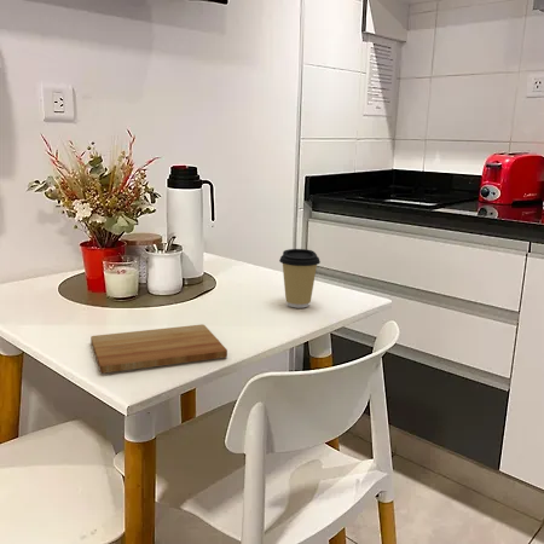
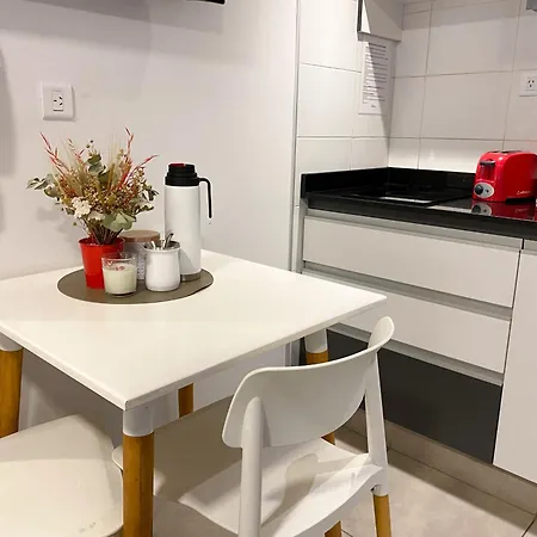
- coffee cup [278,248,322,309]
- cutting board [89,323,228,375]
